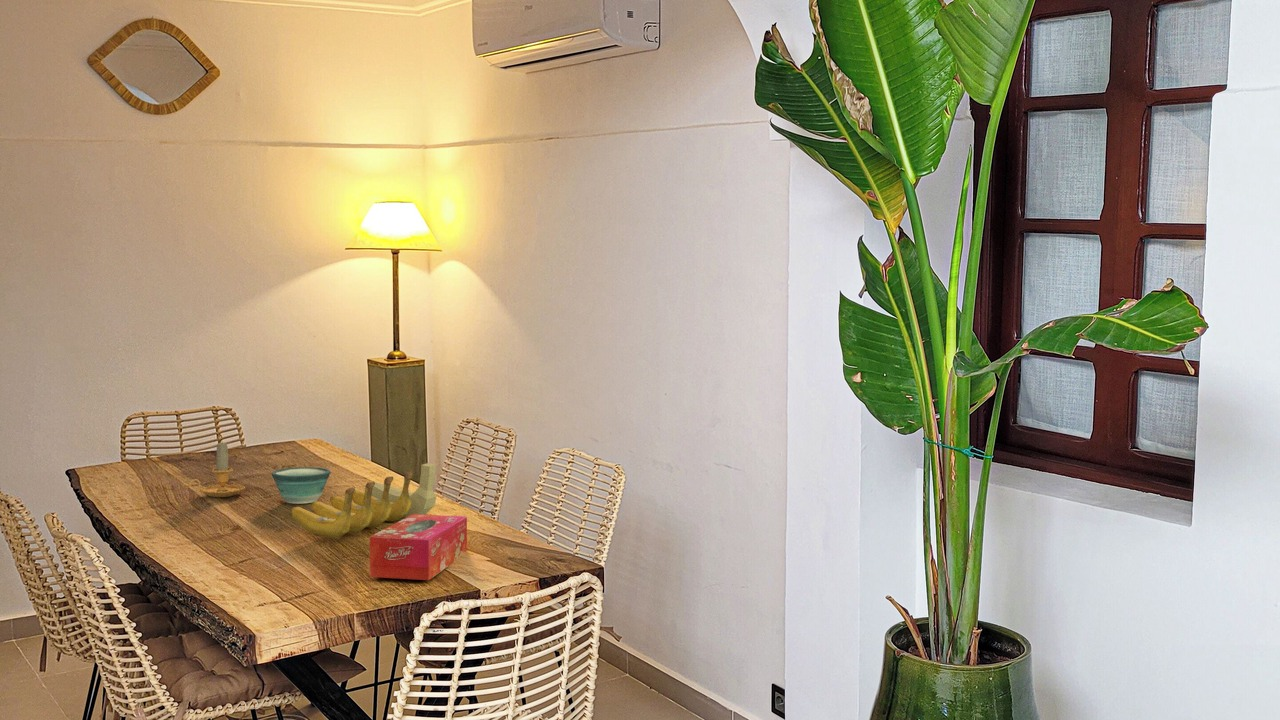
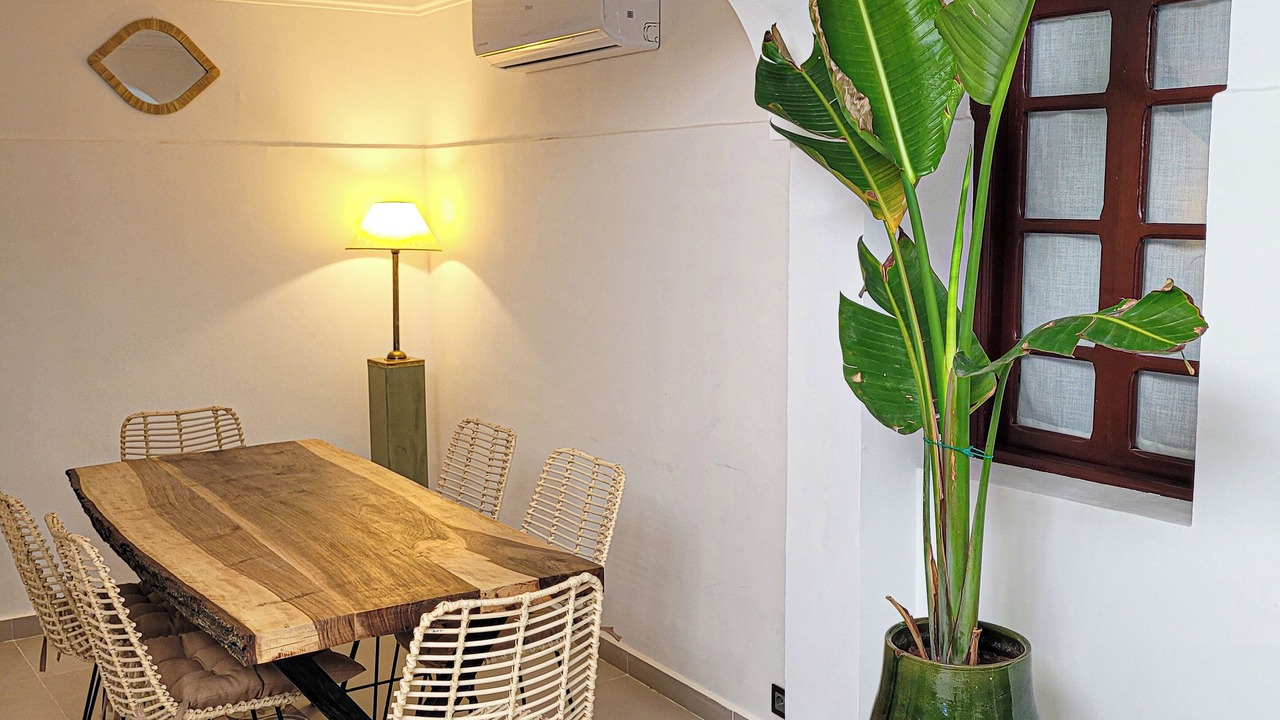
- candle [189,441,246,498]
- tissue box [369,514,468,581]
- bowl [270,466,332,505]
- banana [290,462,437,540]
